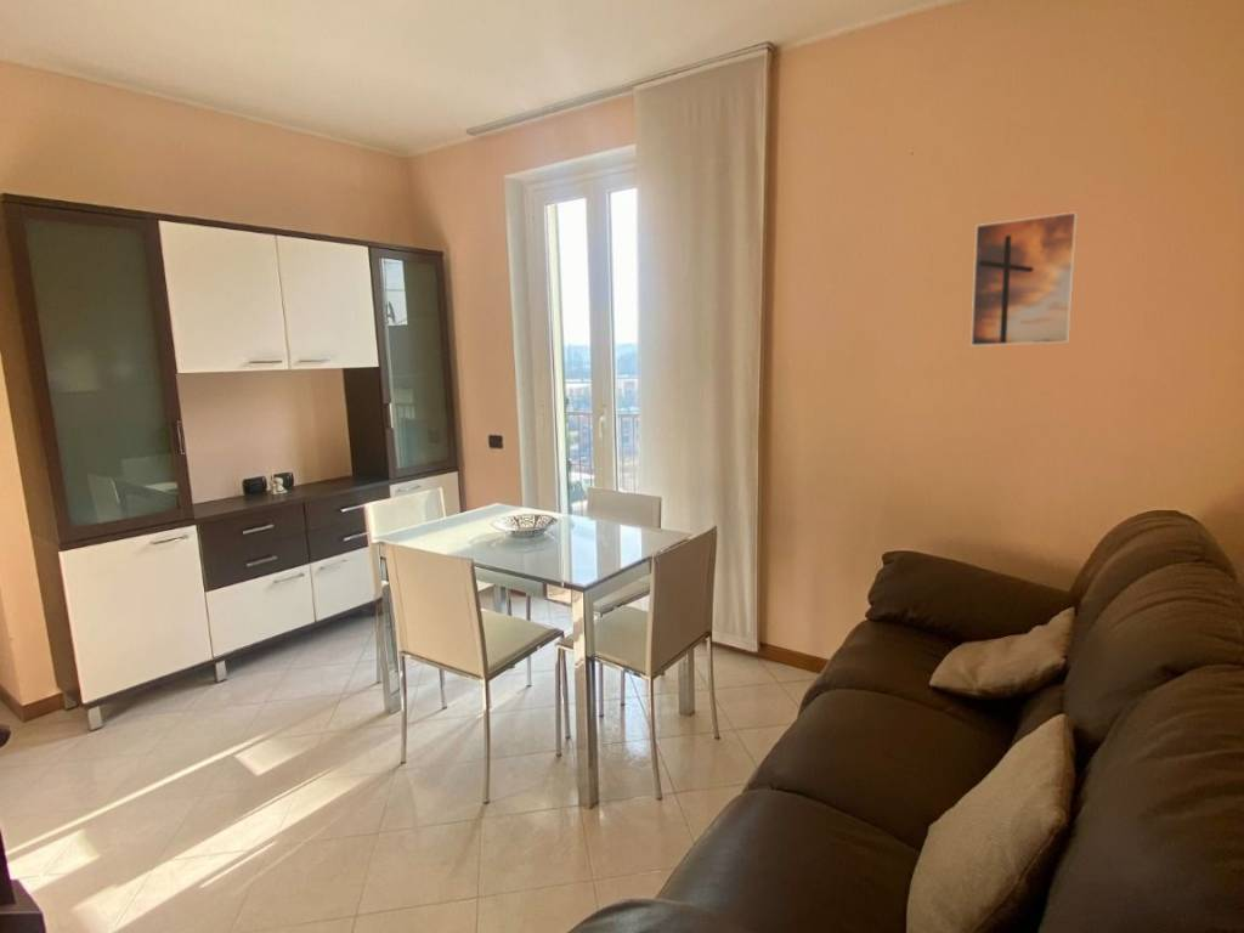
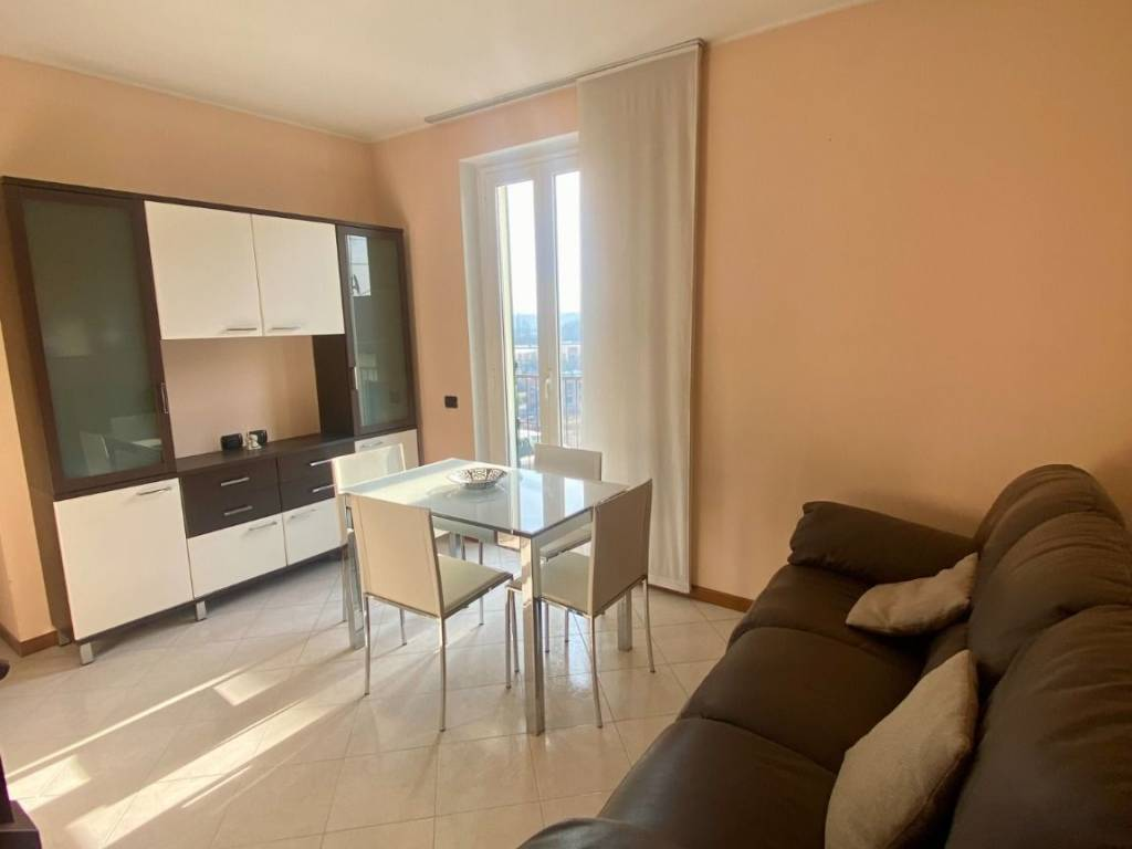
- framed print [969,210,1079,347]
